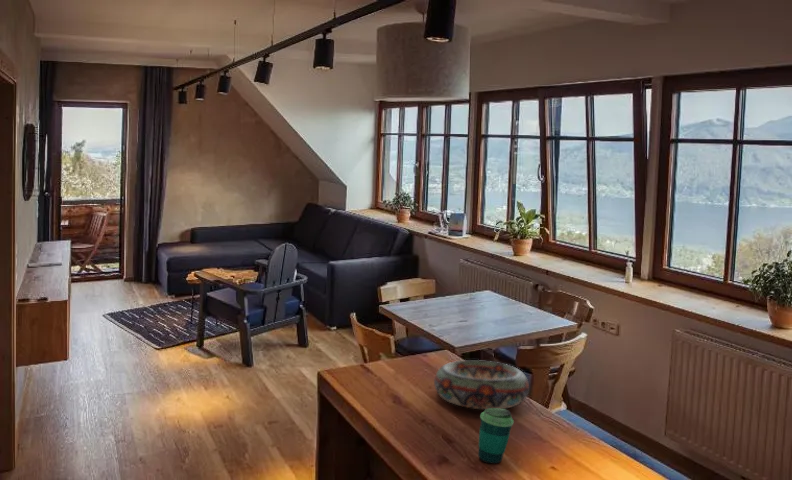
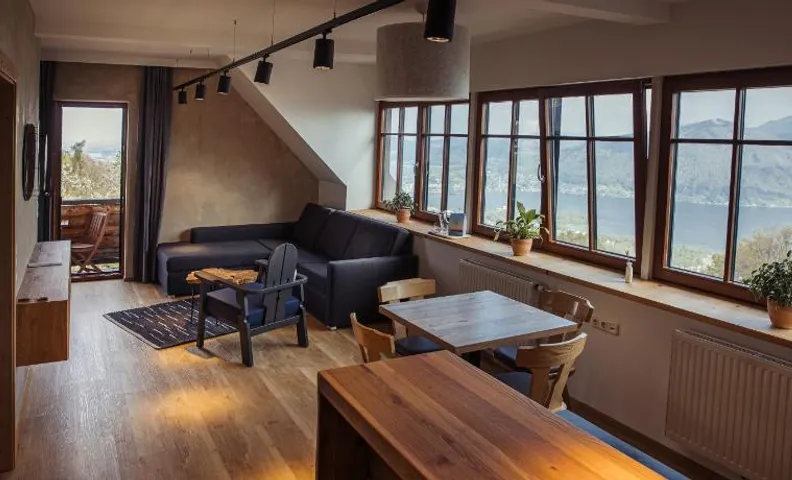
- cup [477,408,515,464]
- decorative bowl [433,359,530,410]
